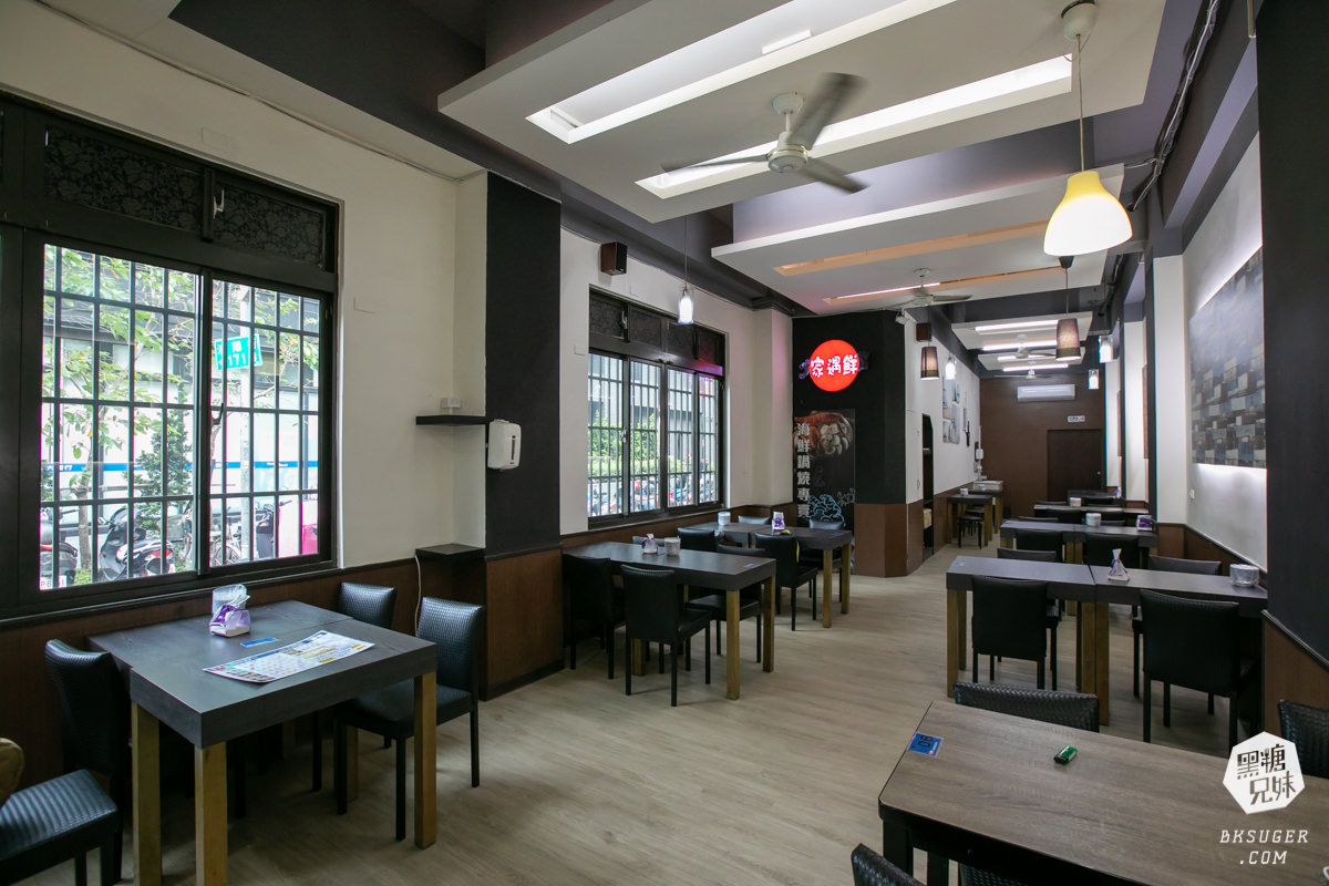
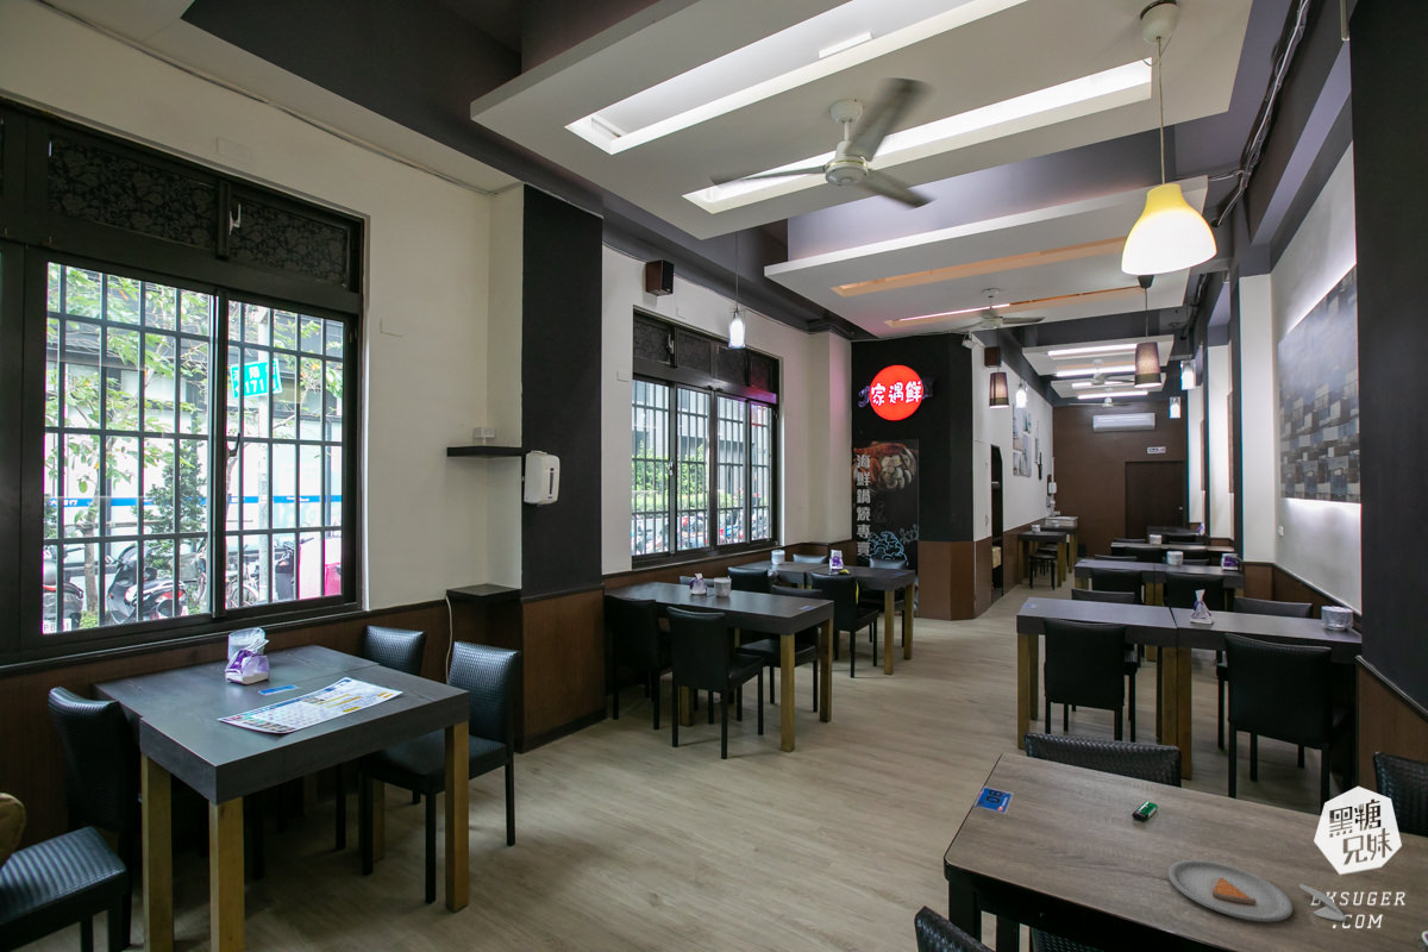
+ dinner plate [1167,859,1347,922]
